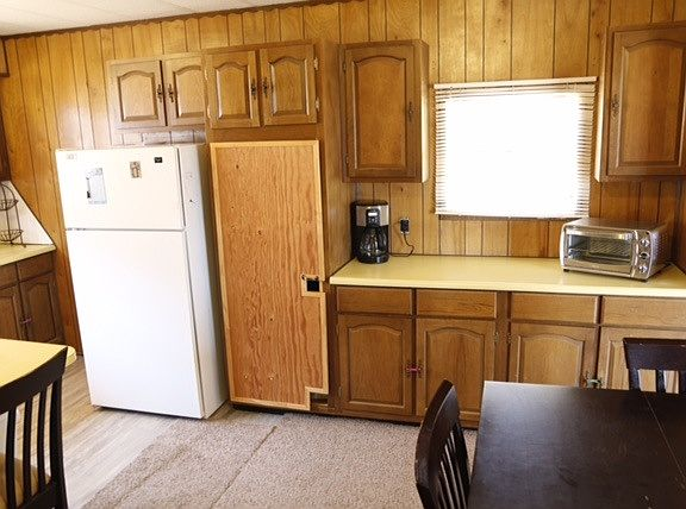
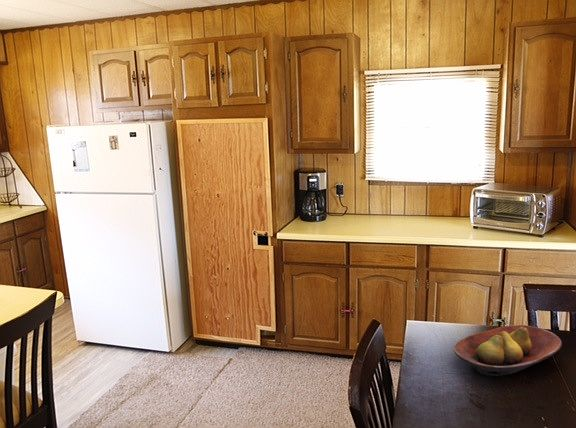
+ fruit bowl [453,324,563,377]
